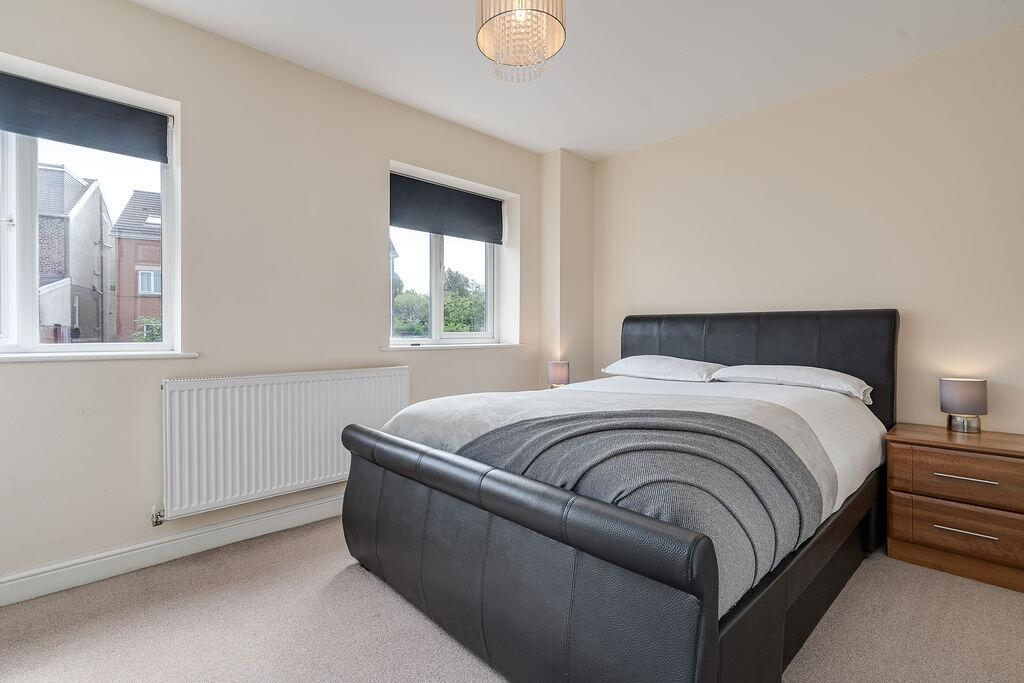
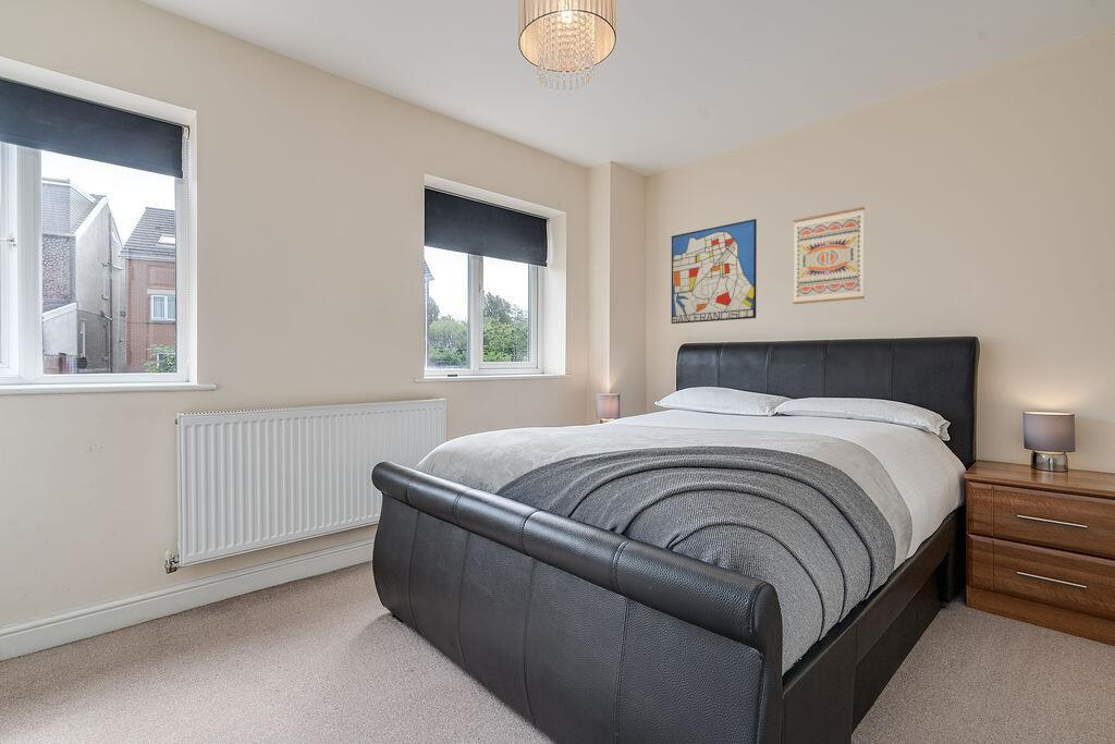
+ wall art [671,218,758,325]
+ wall art [792,206,866,305]
